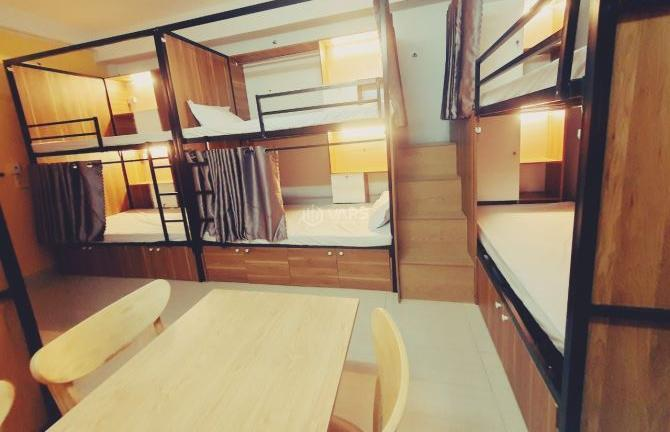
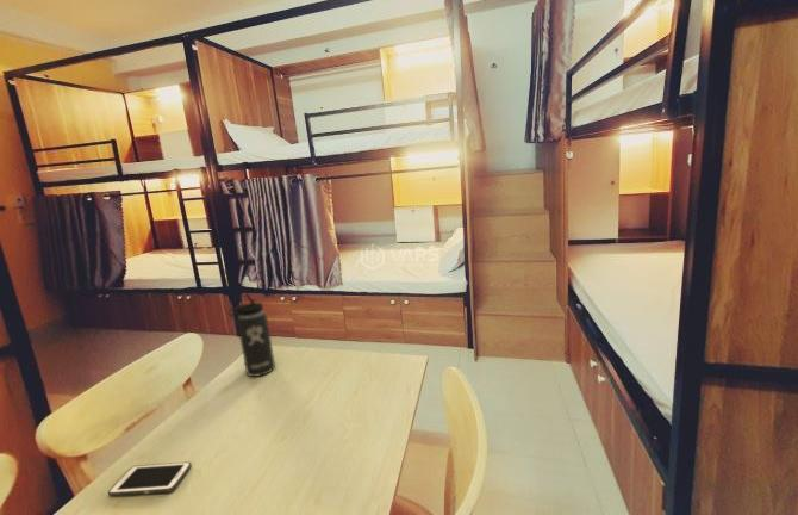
+ thermos bottle [226,292,276,378]
+ cell phone [107,461,193,497]
